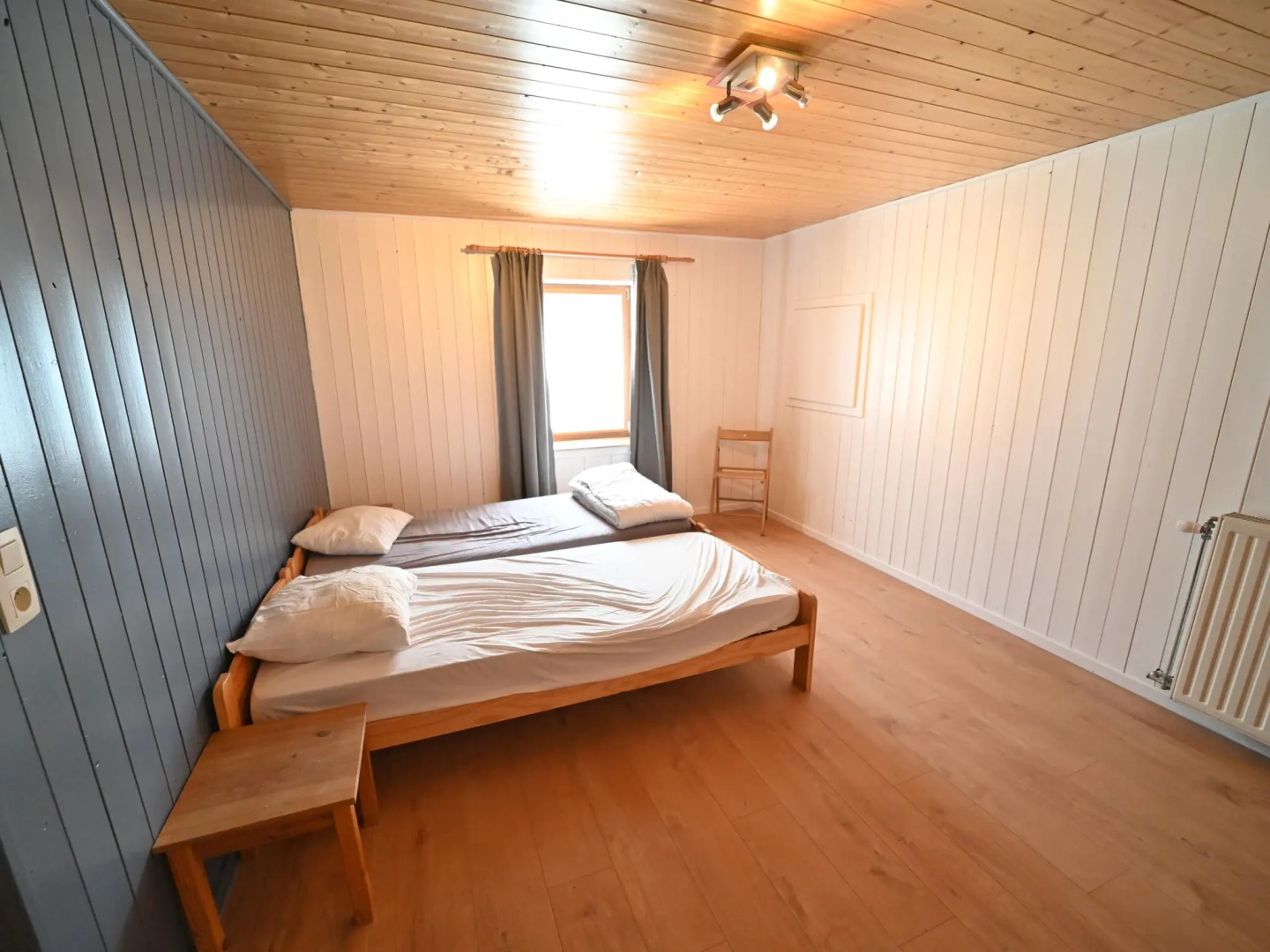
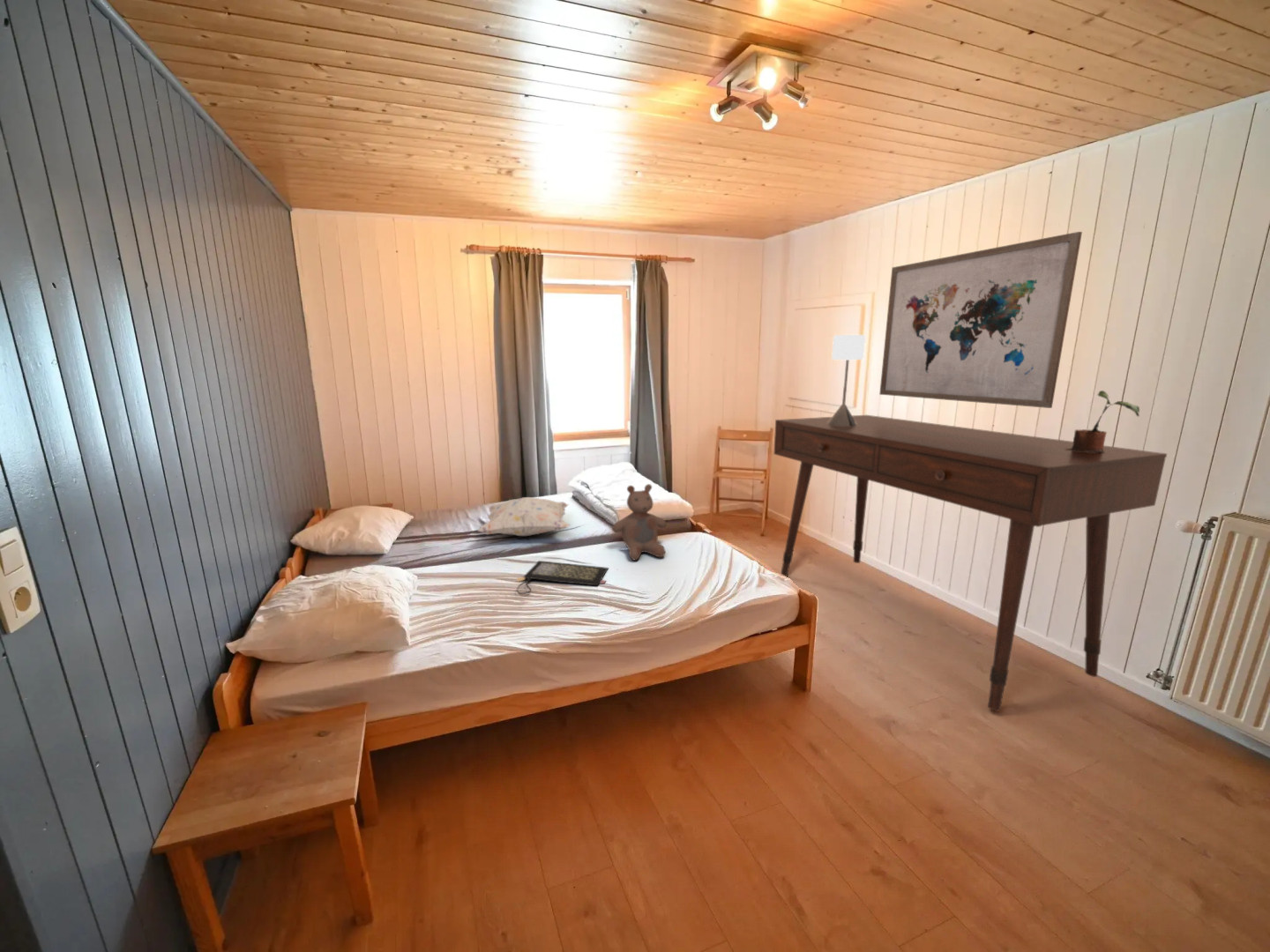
+ decorative pillow [477,496,571,537]
+ wall art [878,231,1083,409]
+ bear [611,483,667,562]
+ clutch bag [516,560,609,595]
+ table lamp [827,334,866,426]
+ desk [773,414,1168,712]
+ potted plant [1065,390,1140,452]
